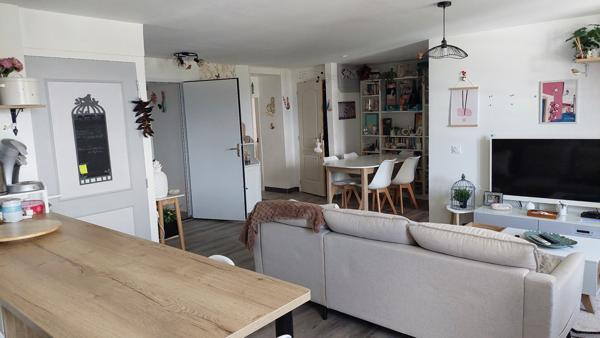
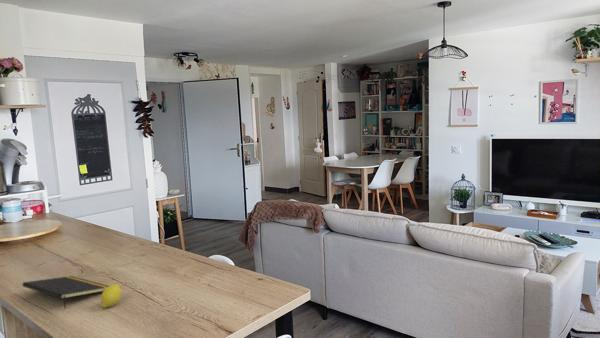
+ fruit [100,282,123,309]
+ notepad [22,275,109,310]
